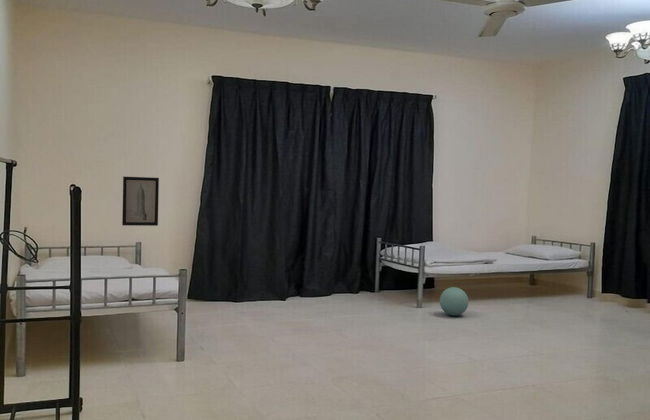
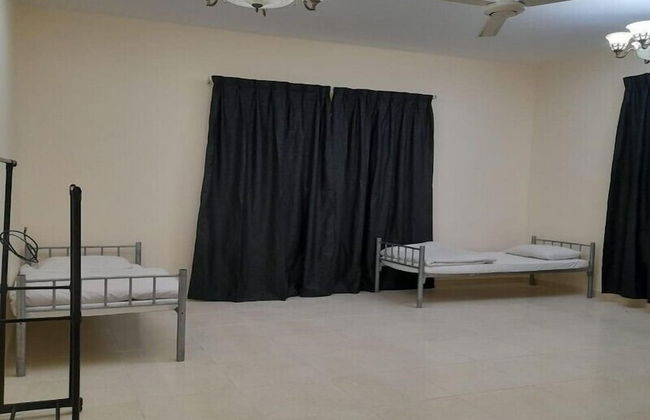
- wall art [121,176,160,227]
- ball [439,286,470,317]
